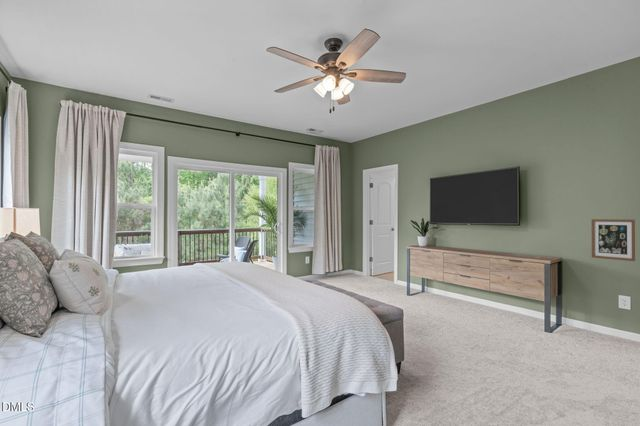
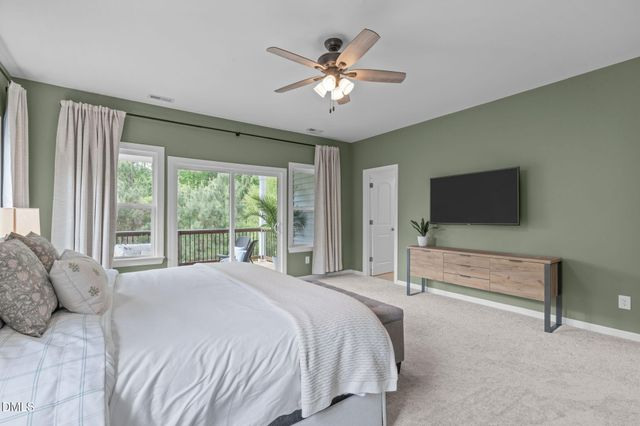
- wall art [590,218,636,262]
